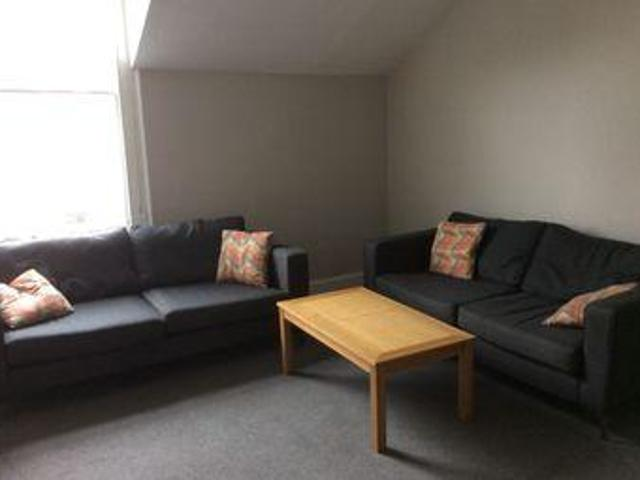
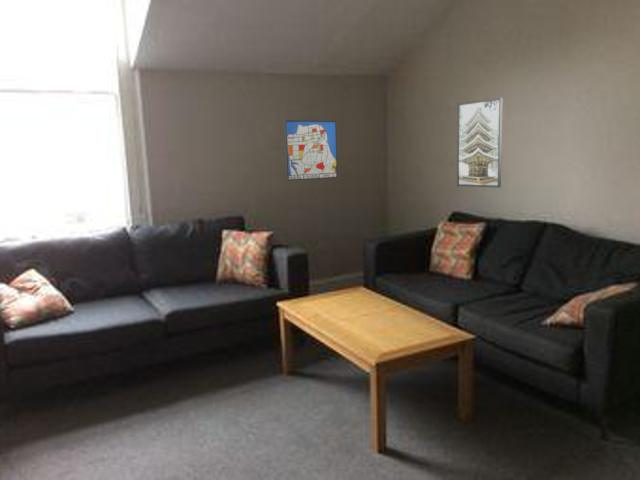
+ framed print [456,97,504,188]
+ wall art [284,120,338,181]
